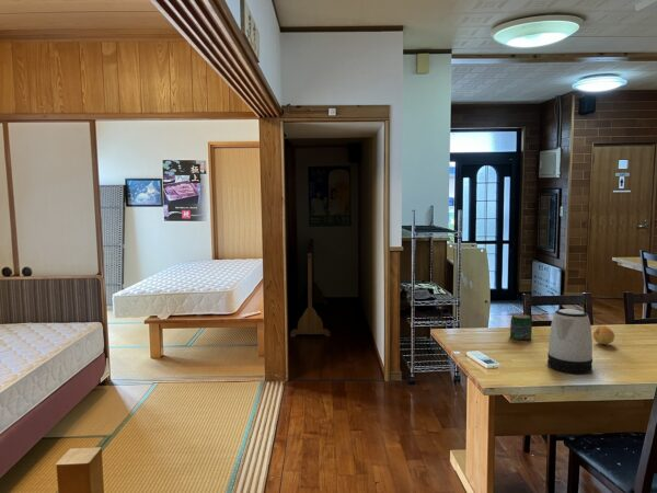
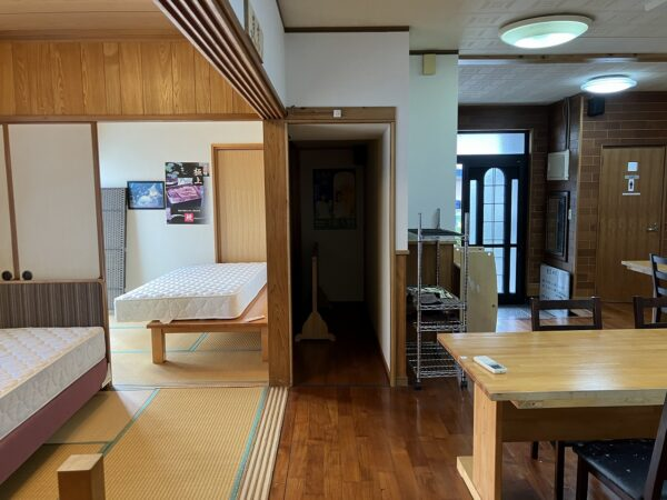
- fruit [592,324,615,345]
- kettle [546,308,593,375]
- jar [509,313,533,341]
